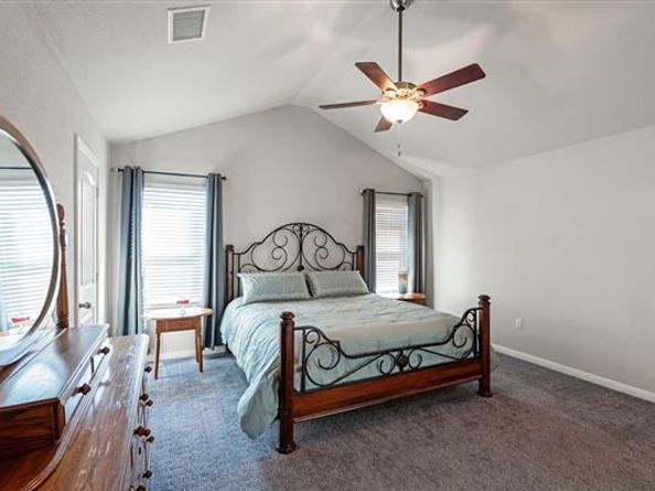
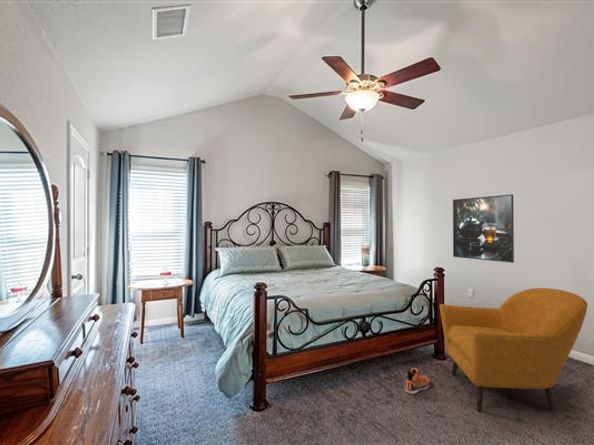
+ armchair [439,287,588,412]
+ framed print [452,193,515,264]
+ sneaker [404,367,431,395]
